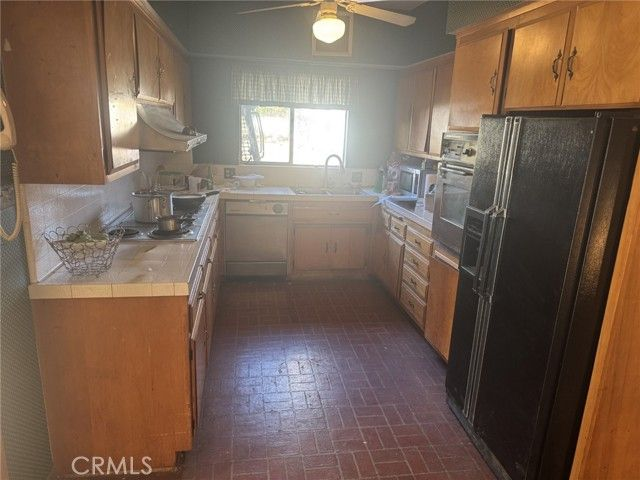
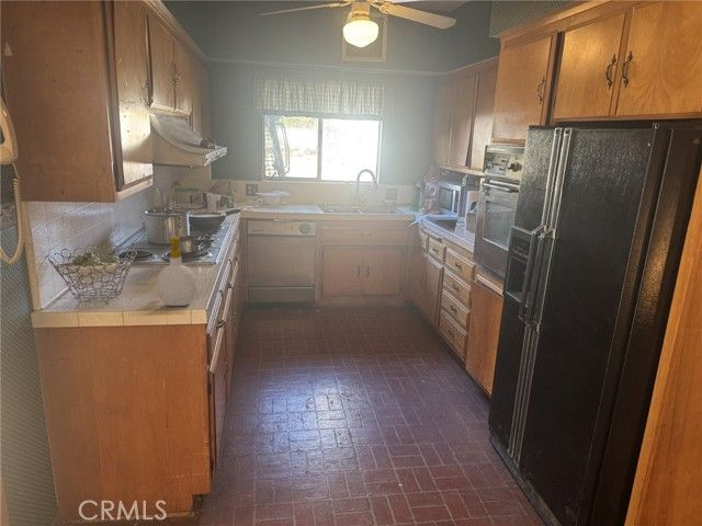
+ soap bottle [156,236,197,307]
